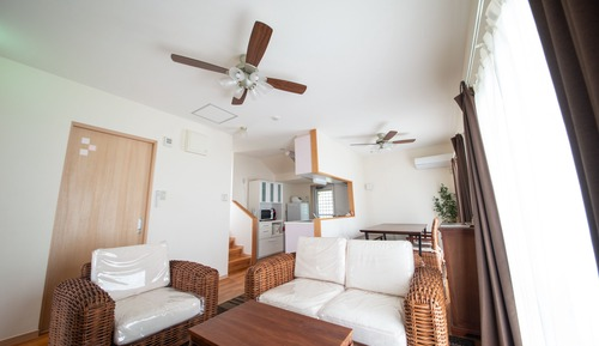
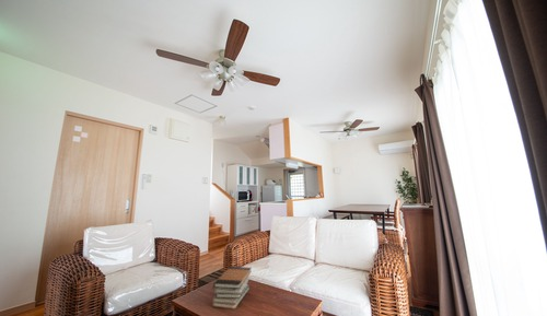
+ book stack [211,266,253,311]
